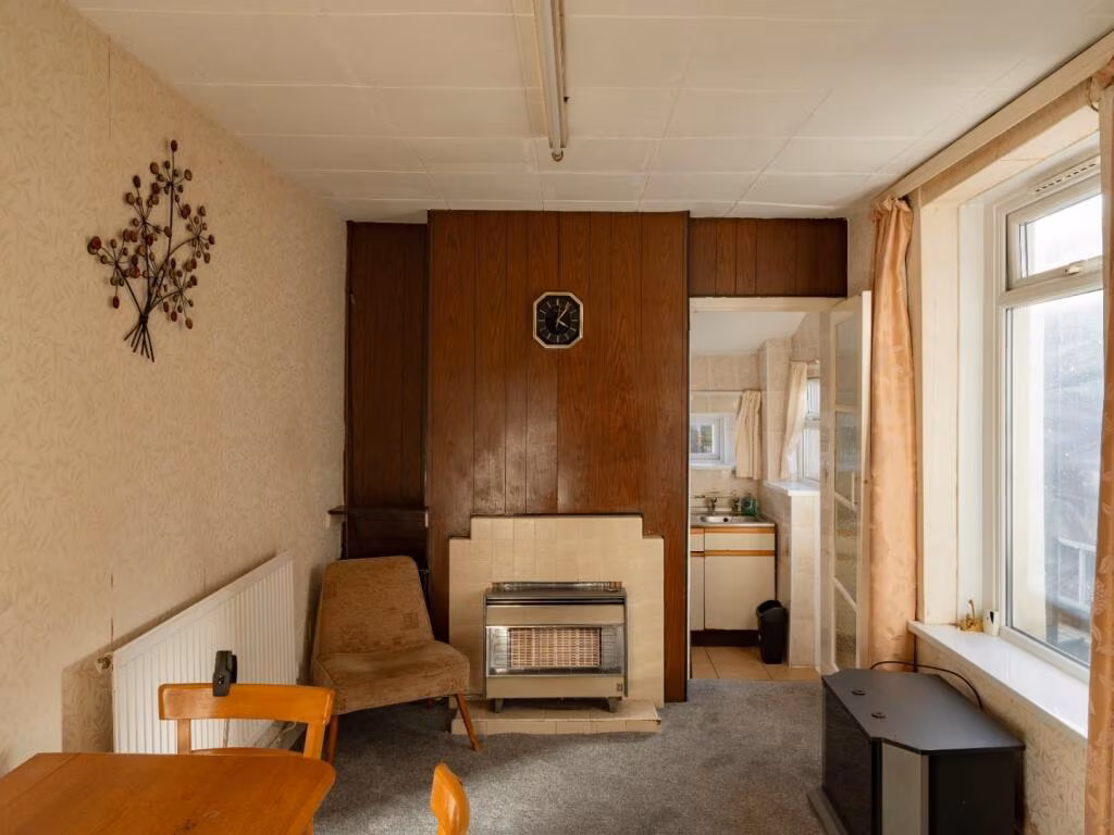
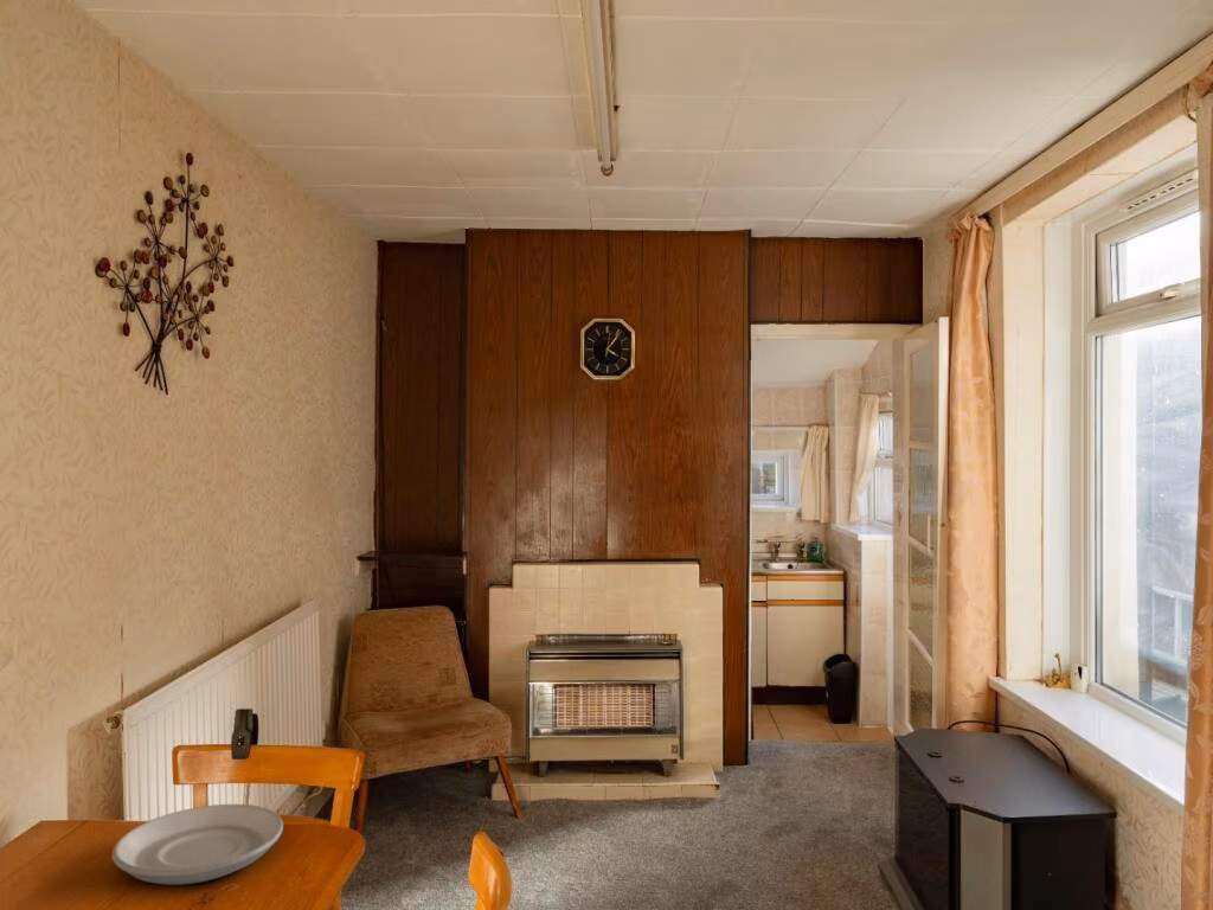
+ plate [111,803,284,886]
